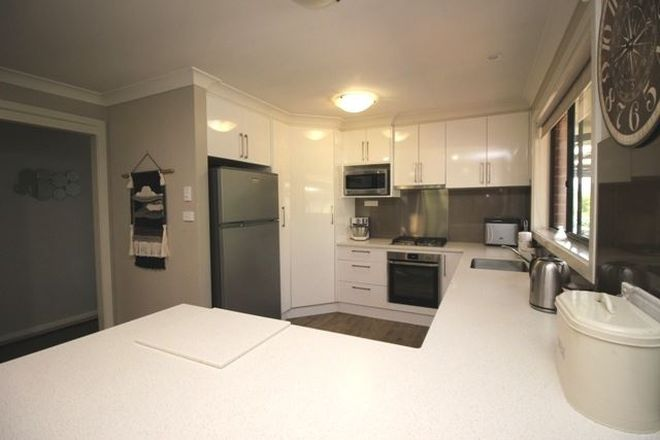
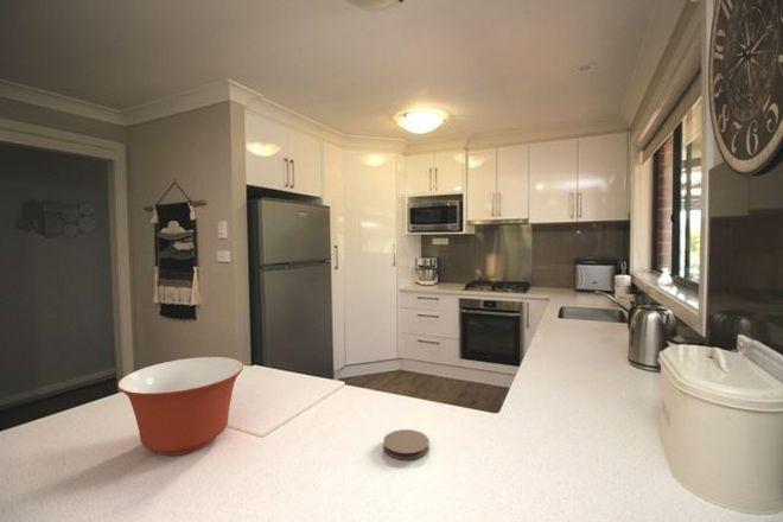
+ mixing bowl [116,356,244,457]
+ coaster [382,428,431,460]
